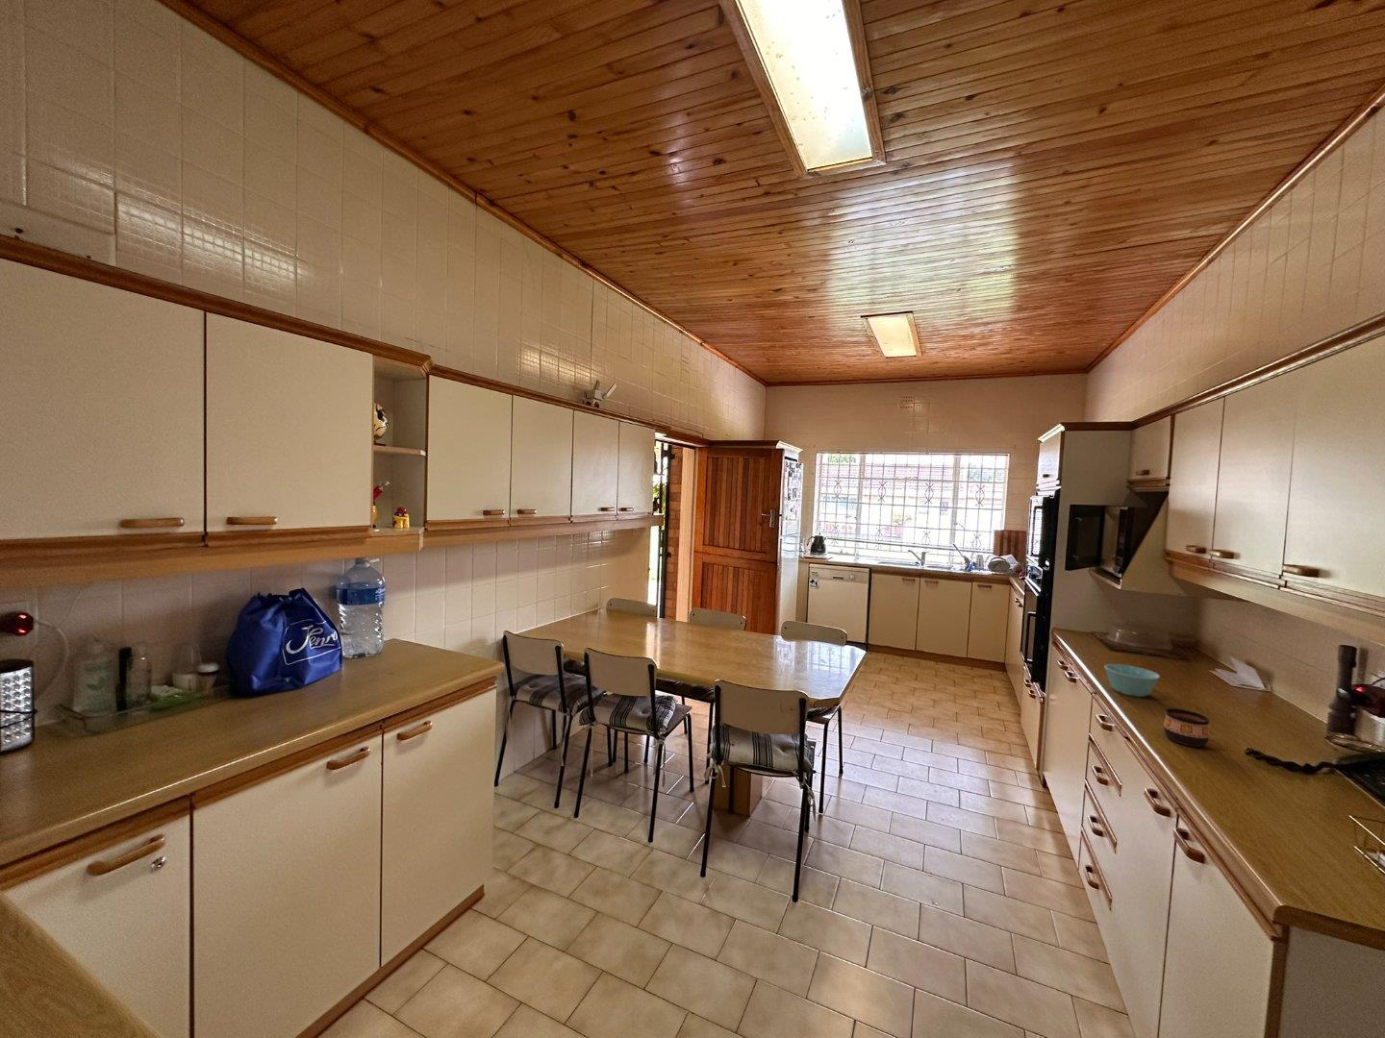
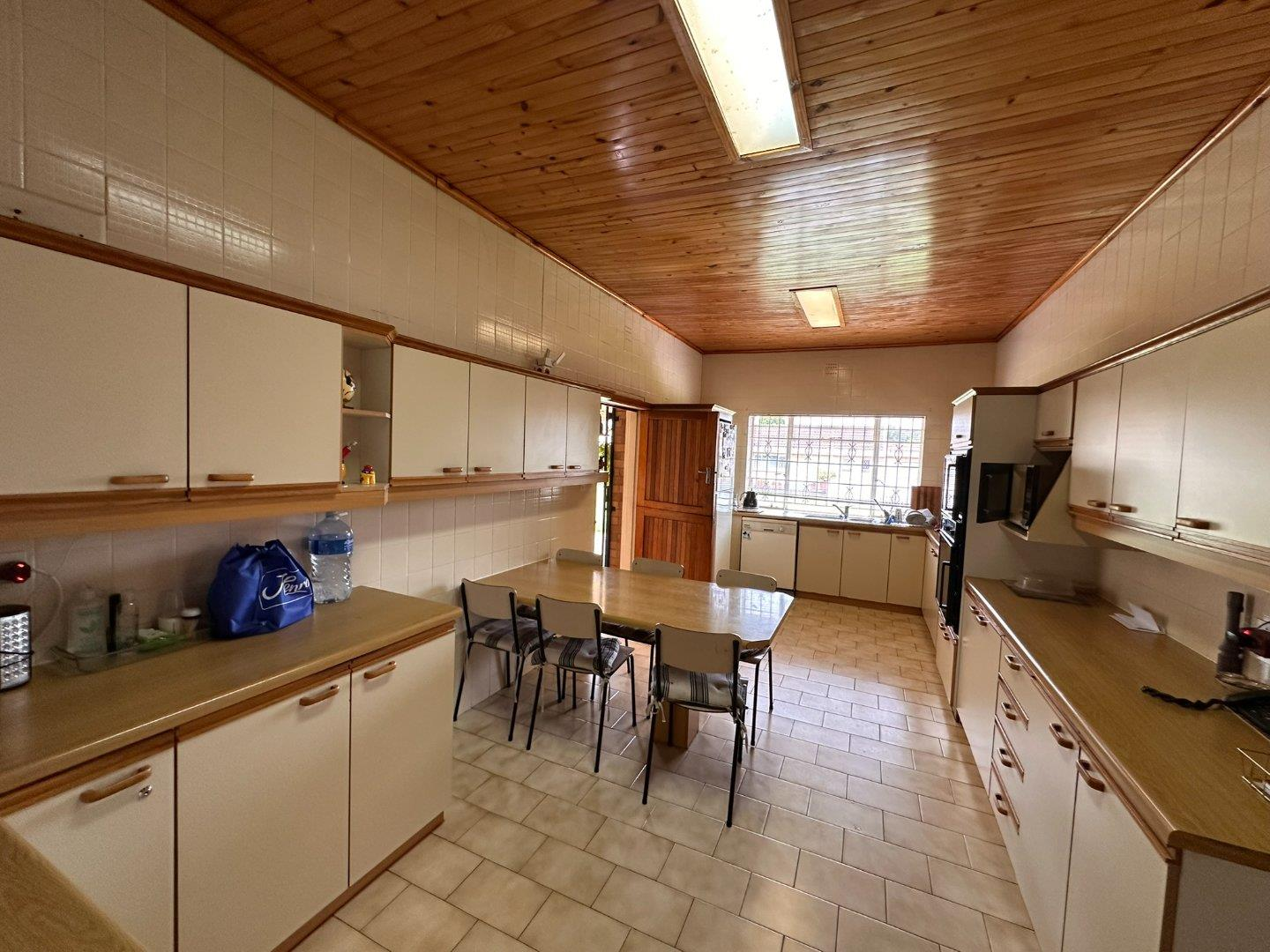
- bowl [1104,663,1161,698]
- cup [1163,708,1211,748]
